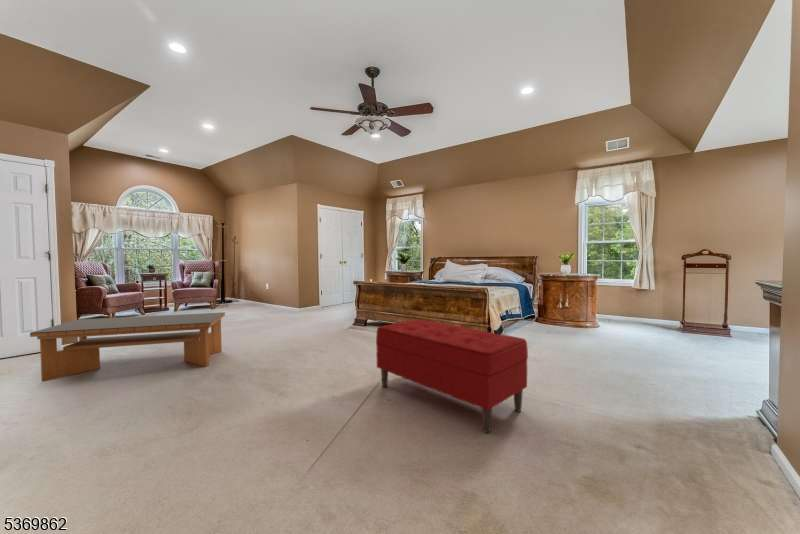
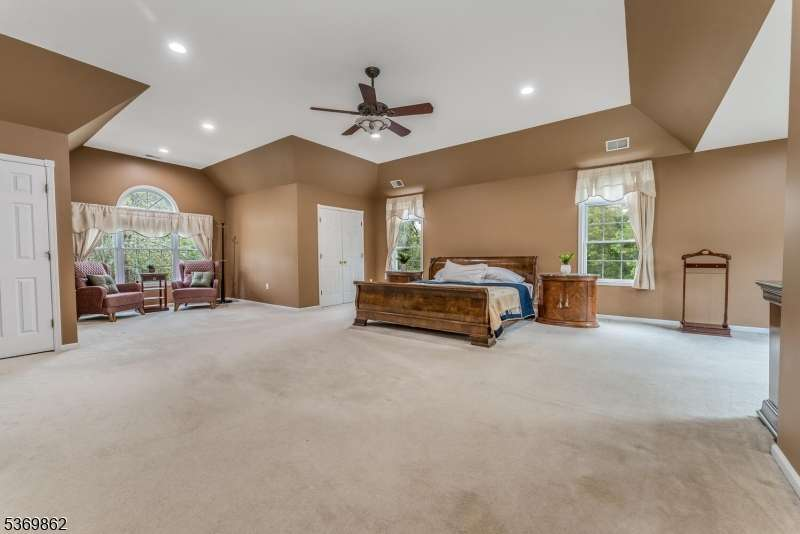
- coffee table [29,311,226,383]
- bench [375,318,529,434]
